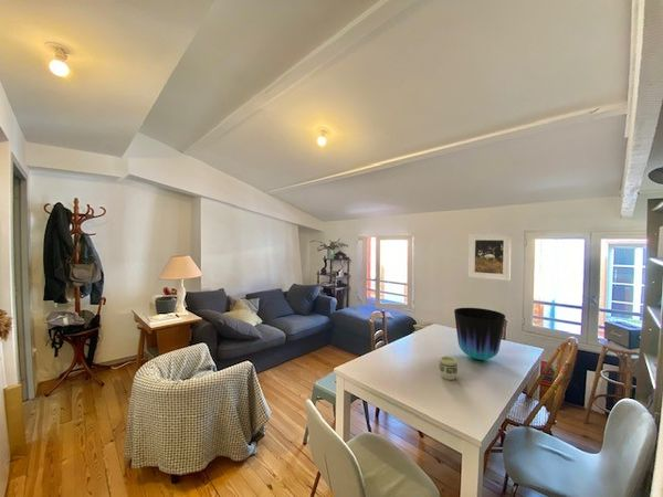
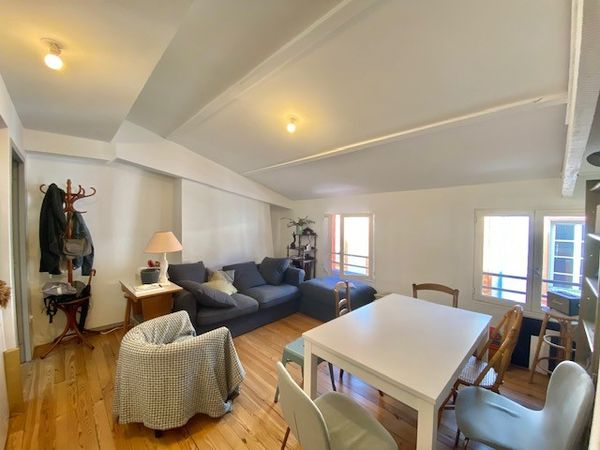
- cup [438,356,459,381]
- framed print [467,233,513,282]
- vase [453,307,506,361]
